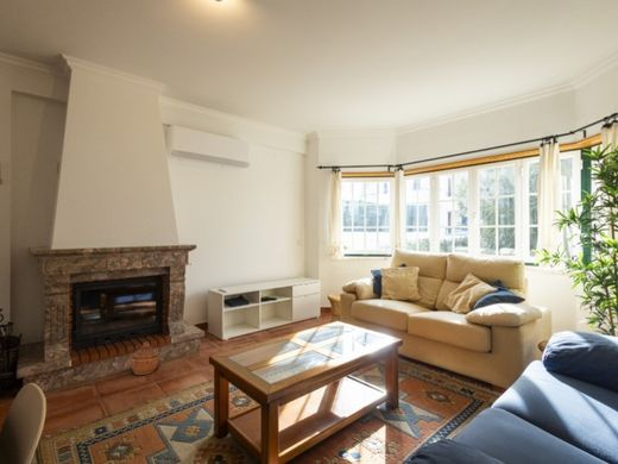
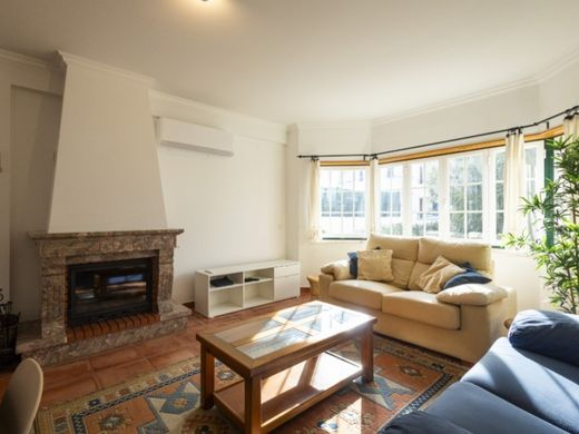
- woven basket [130,341,160,376]
